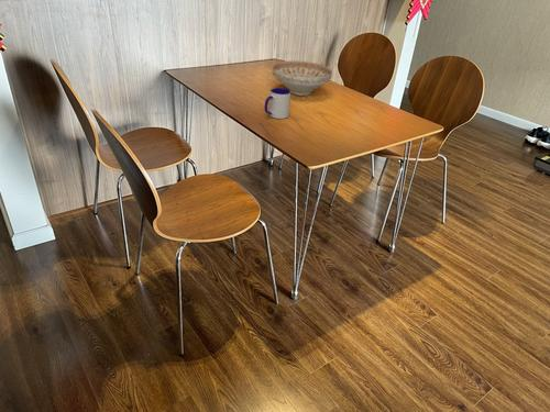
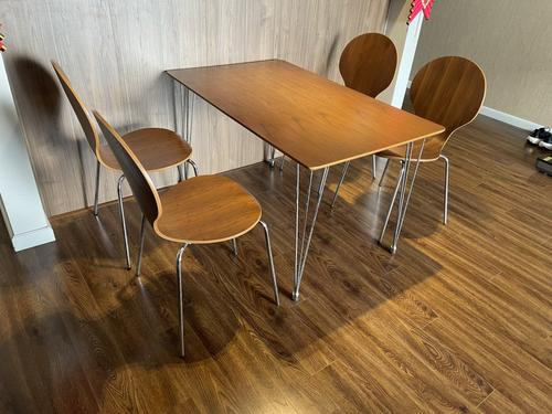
- decorative bowl [271,59,333,97]
- mug [264,87,292,120]
